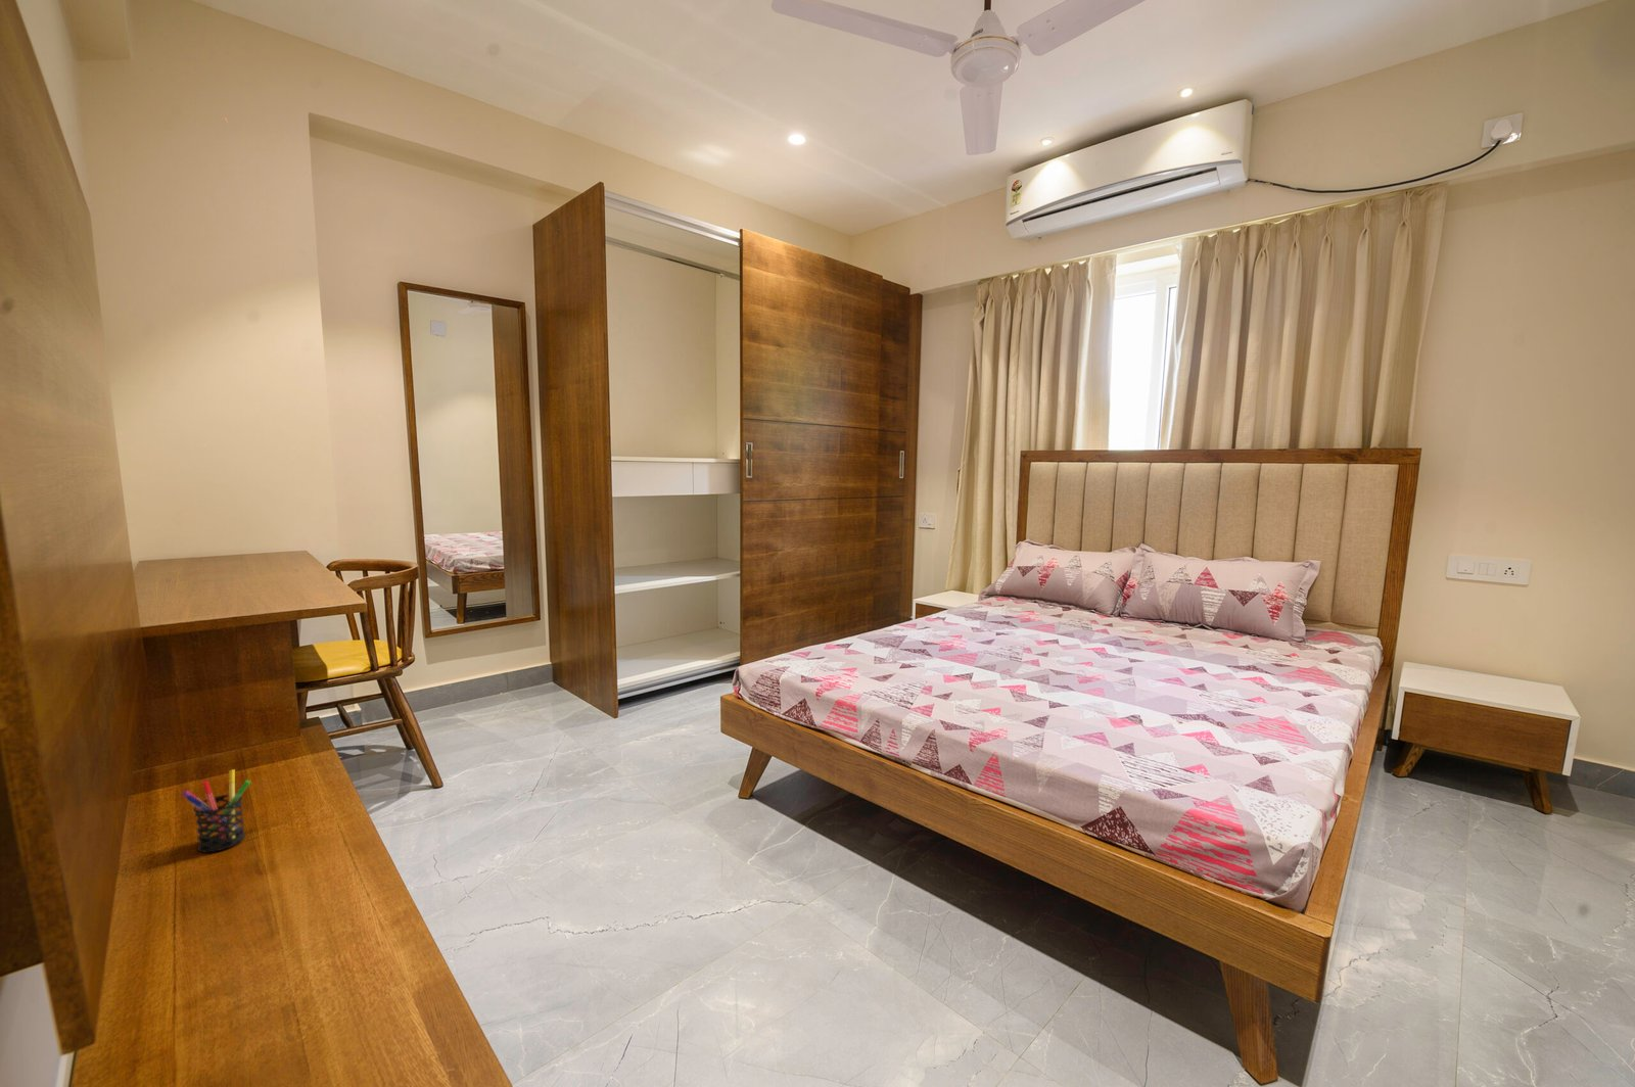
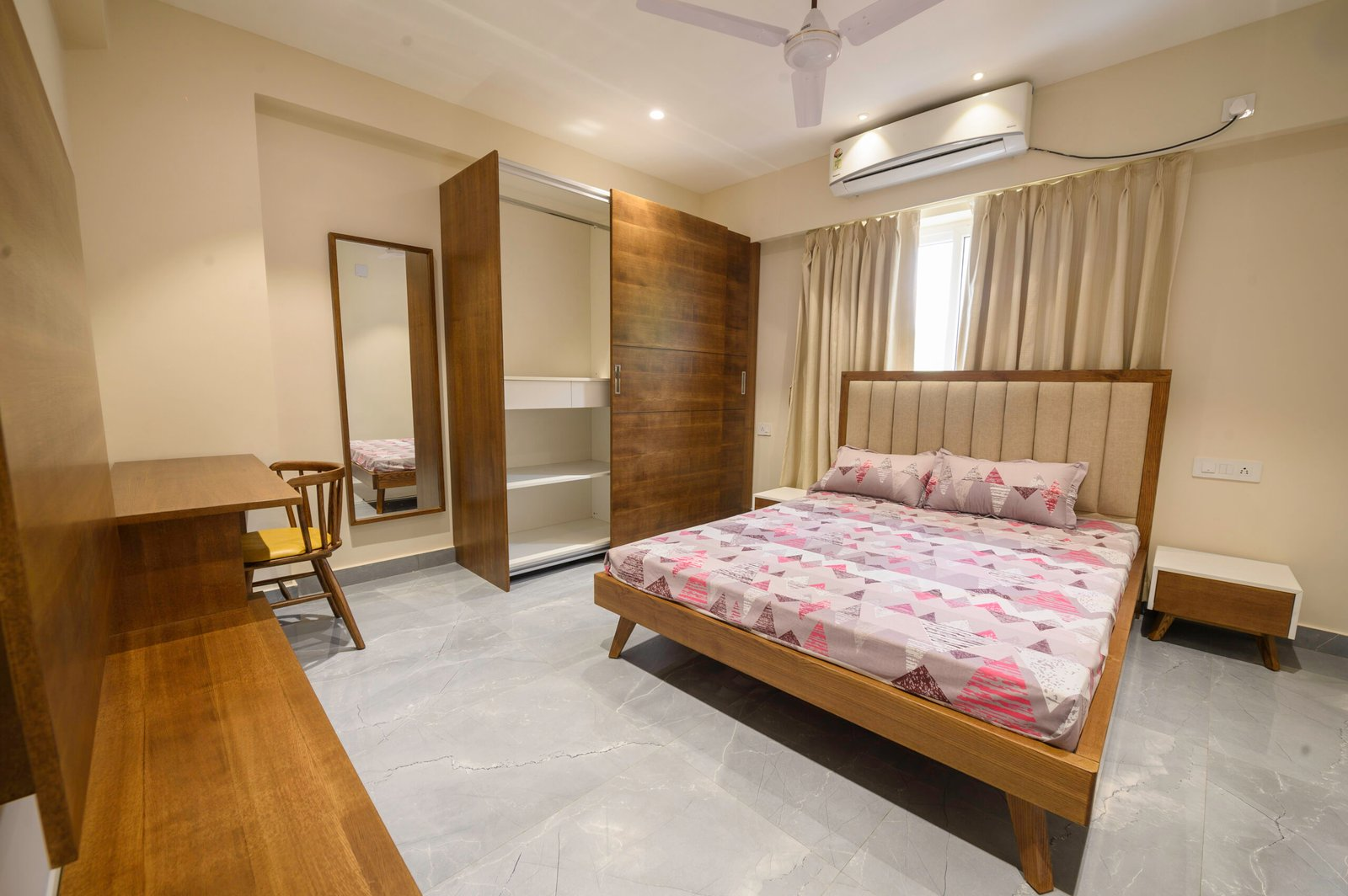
- pen holder [180,768,251,854]
